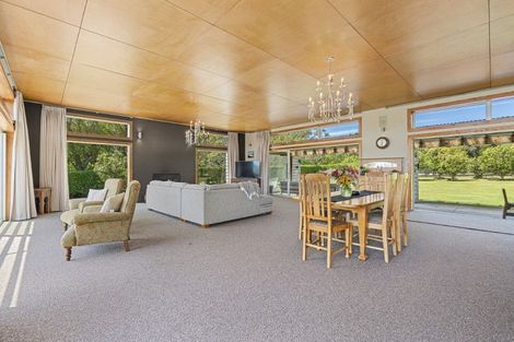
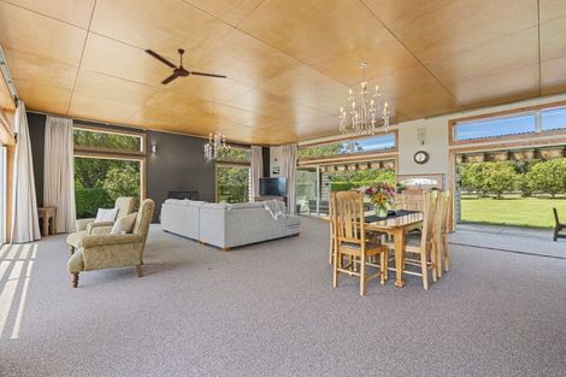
+ ceiling fan [143,48,228,86]
